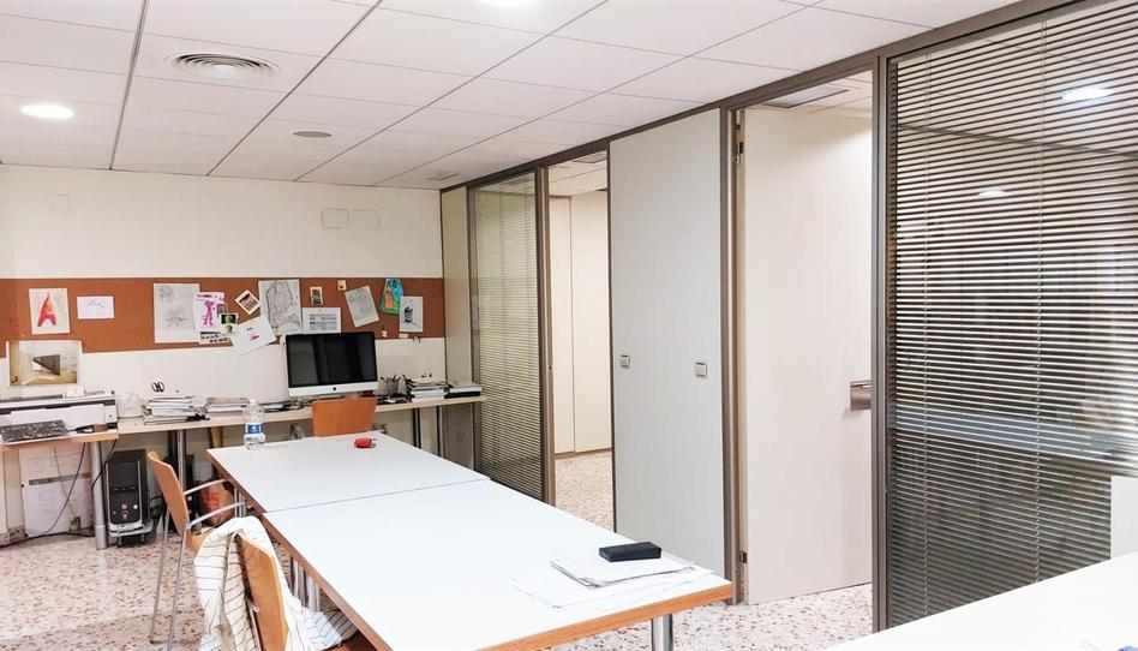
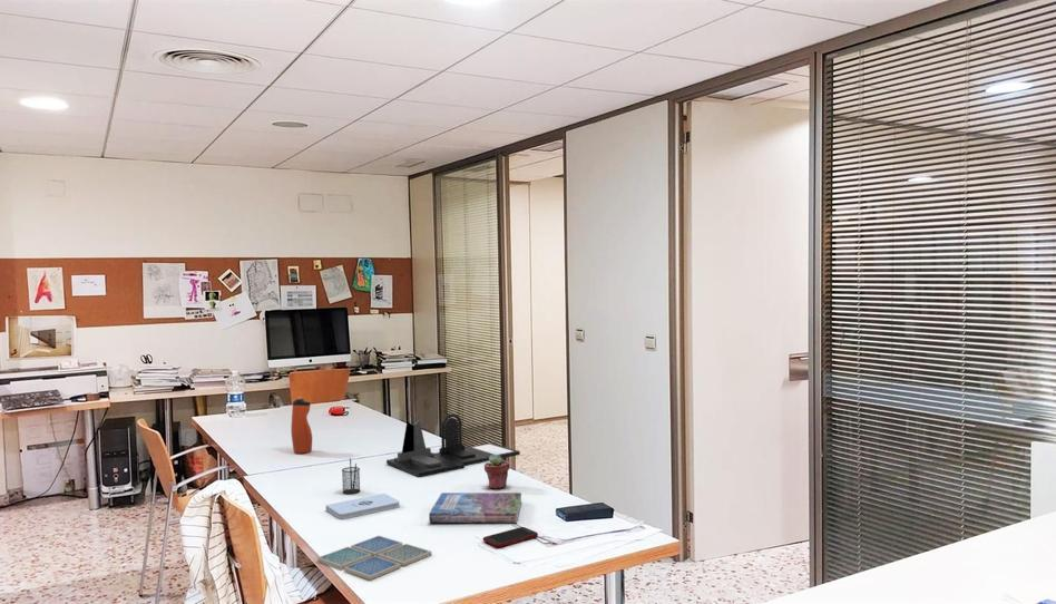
+ potted succulent [483,454,510,490]
+ notepad [324,493,401,520]
+ desk organizer [385,413,521,478]
+ pencil holder [341,456,361,496]
+ cell phone [482,526,539,548]
+ drink coaster [316,535,432,582]
+ book [428,491,522,524]
+ water bottle [290,396,313,455]
